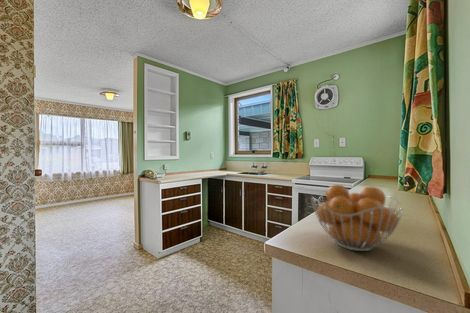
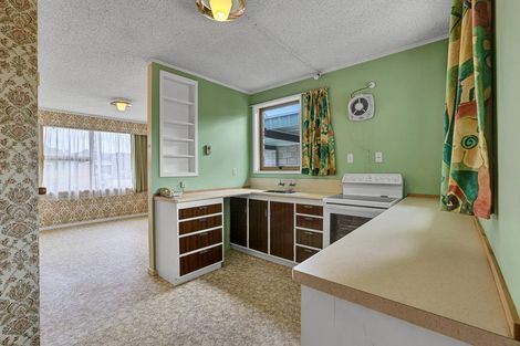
- fruit basket [310,183,404,252]
